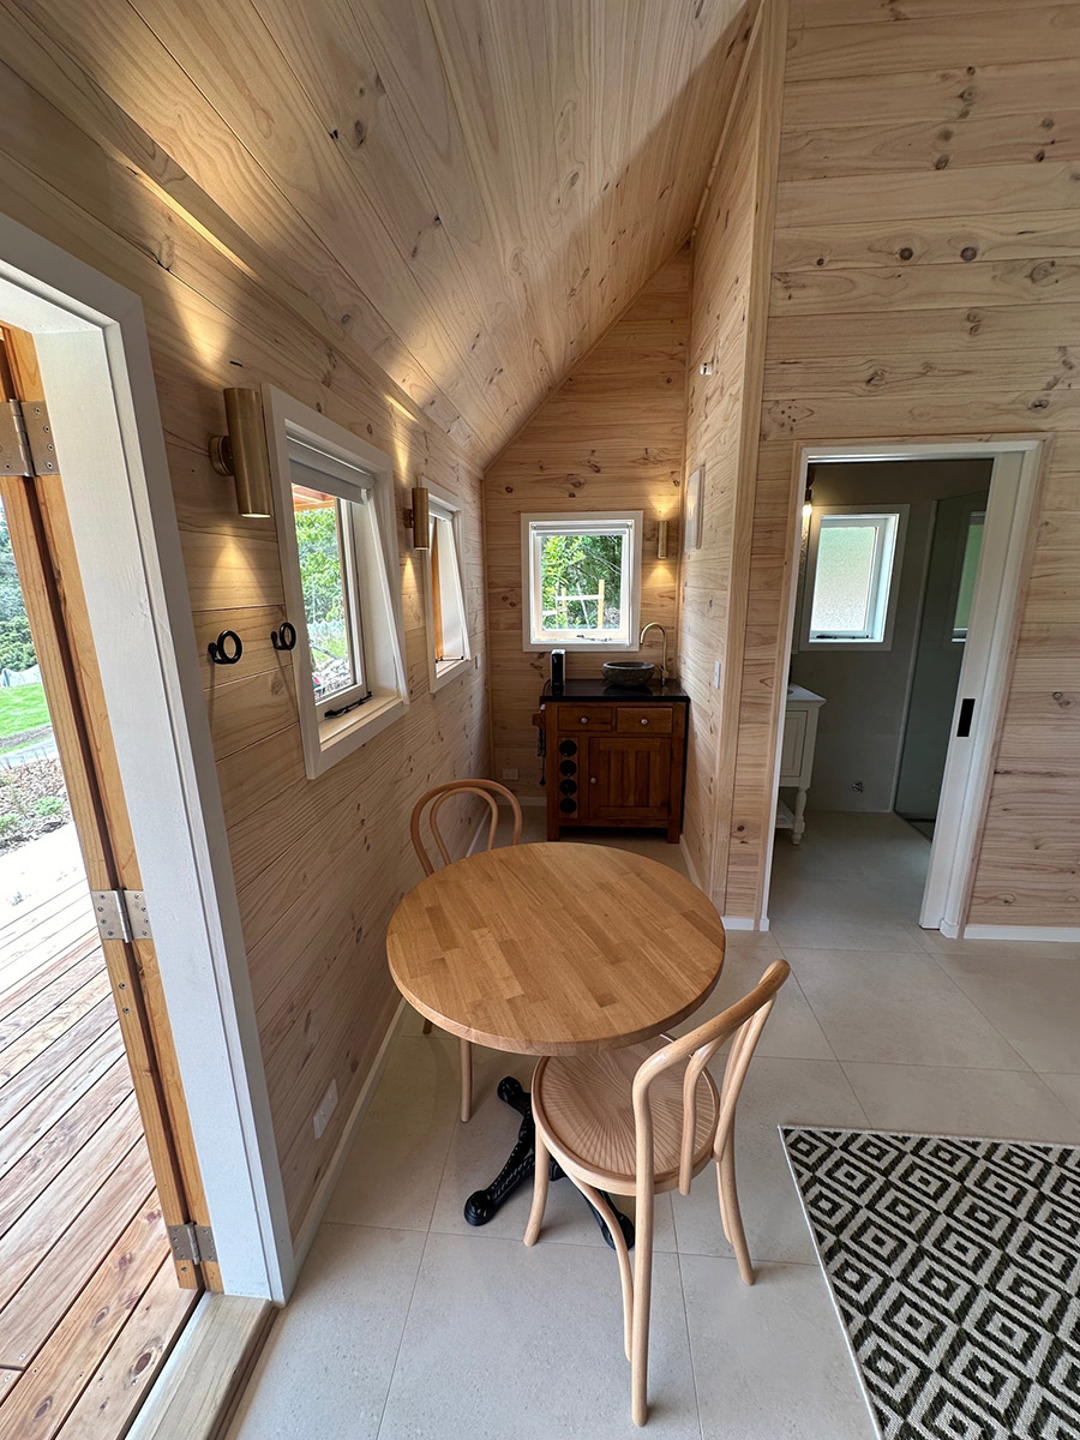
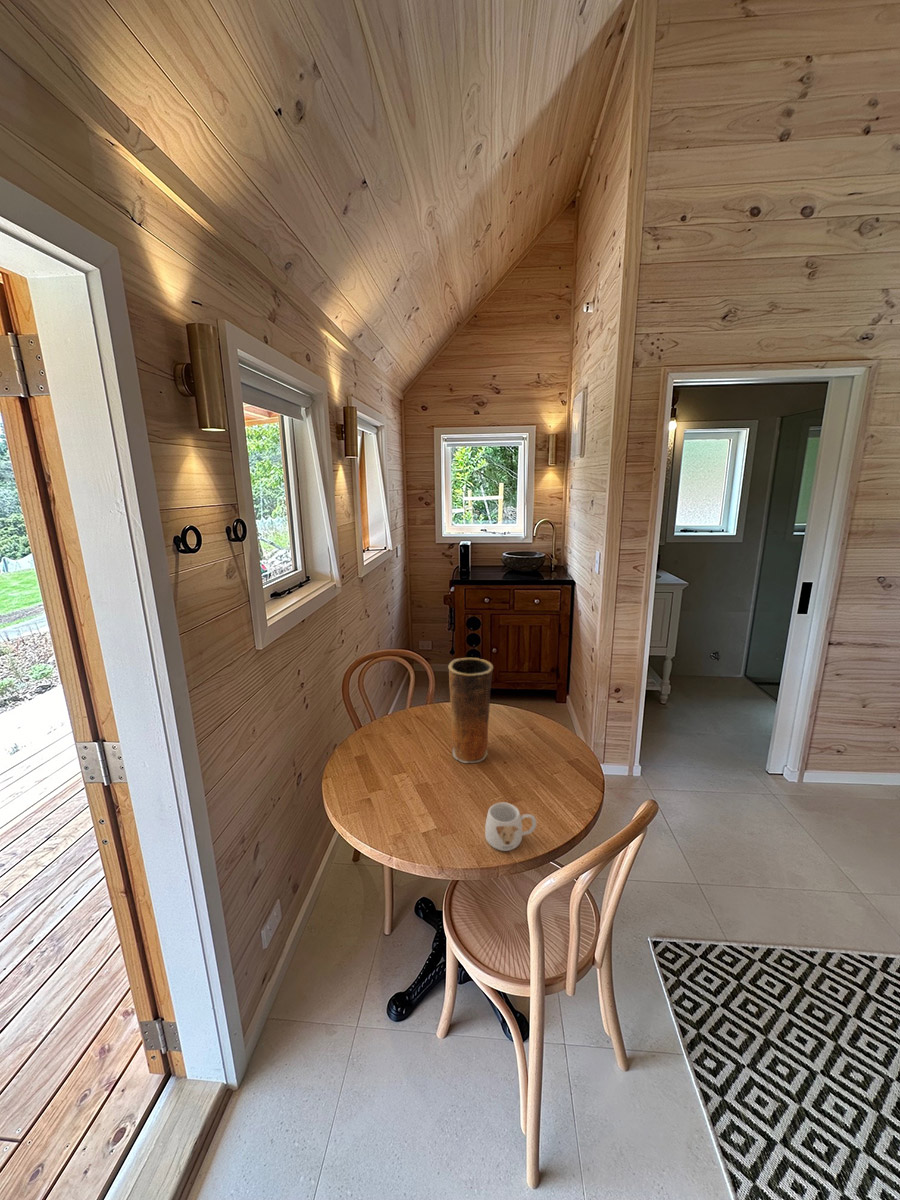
+ mug [484,801,537,852]
+ vase [447,657,494,764]
